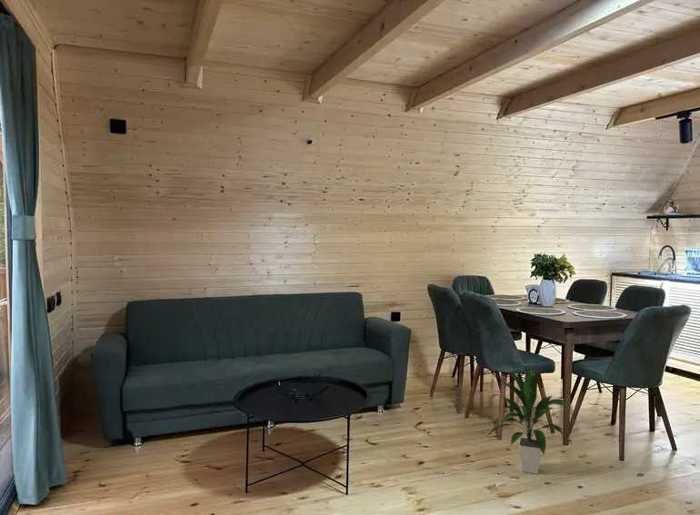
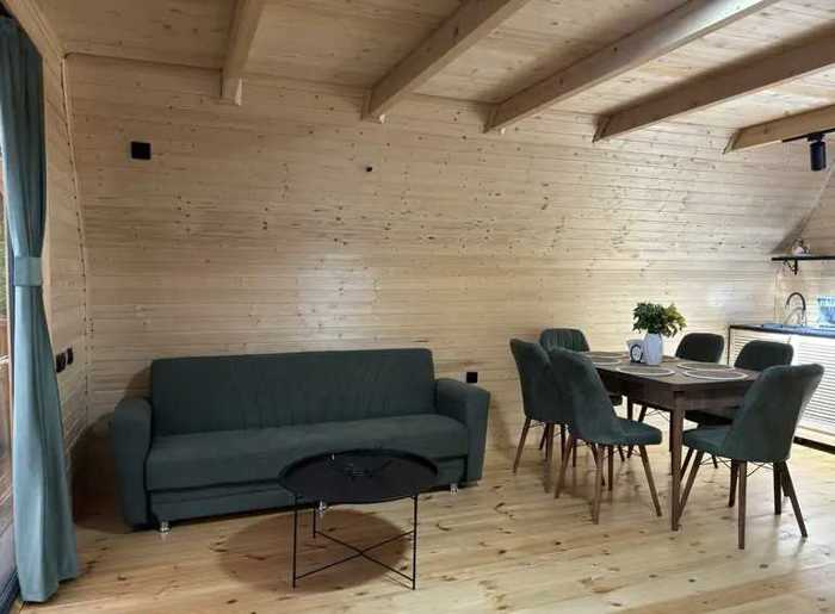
- indoor plant [487,369,572,475]
